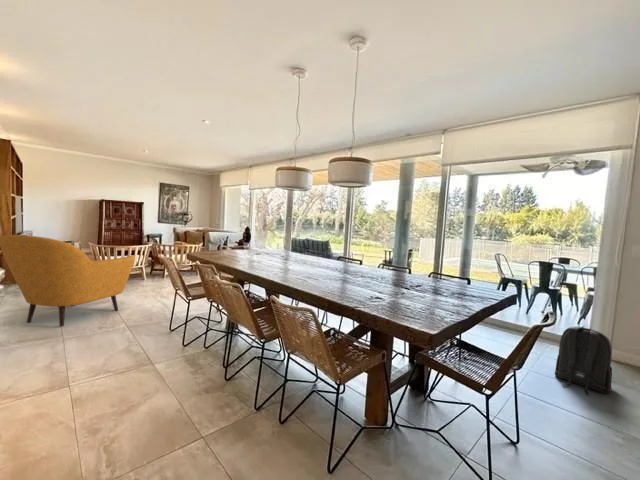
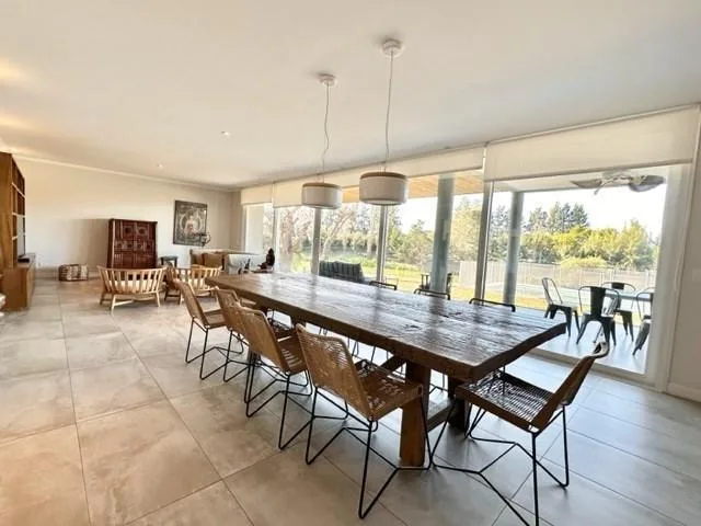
- backpack [554,324,613,396]
- armchair [0,234,136,327]
